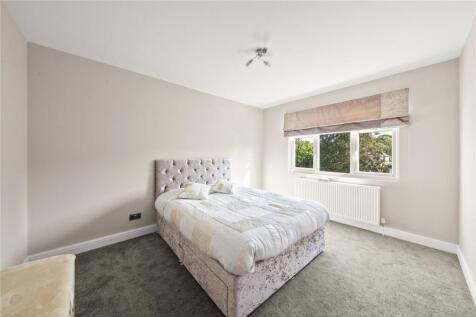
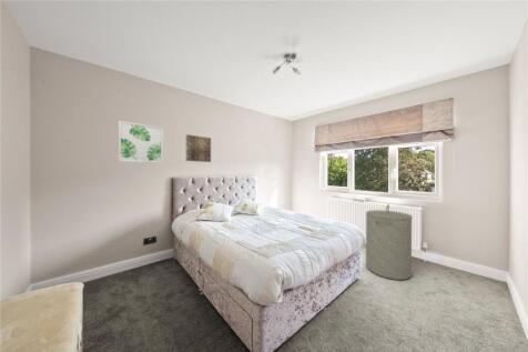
+ wall art [185,133,212,163]
+ laundry hamper [365,203,414,281]
+ wall art [118,120,164,164]
